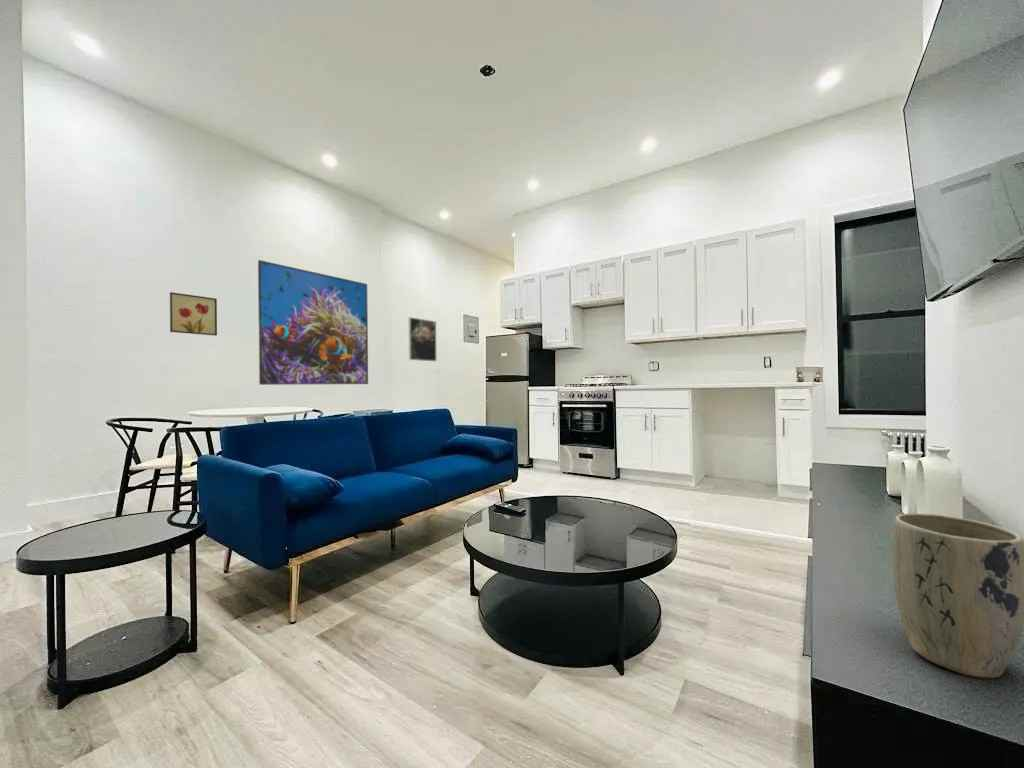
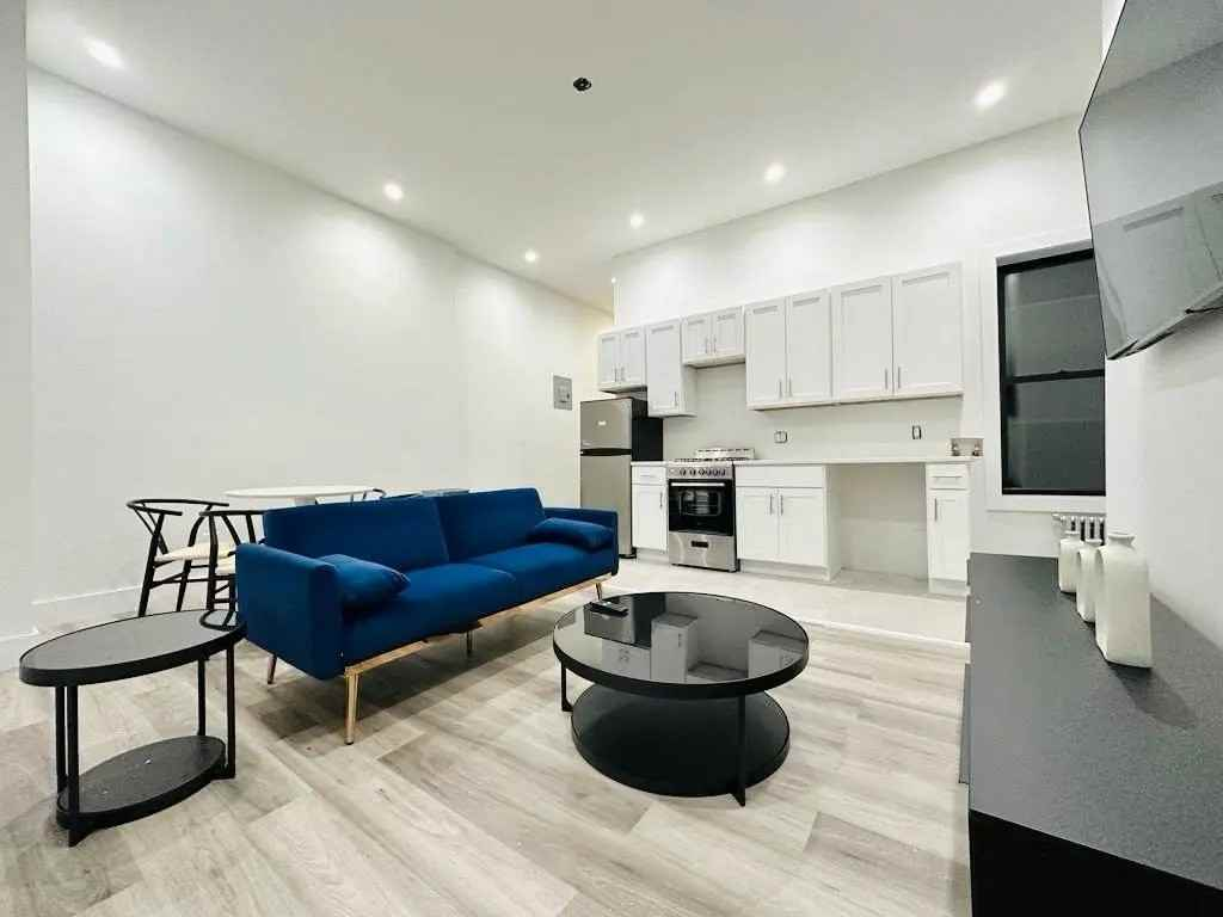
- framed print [257,259,369,386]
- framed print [408,316,437,362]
- plant pot [892,512,1024,679]
- wall art [169,291,218,337]
